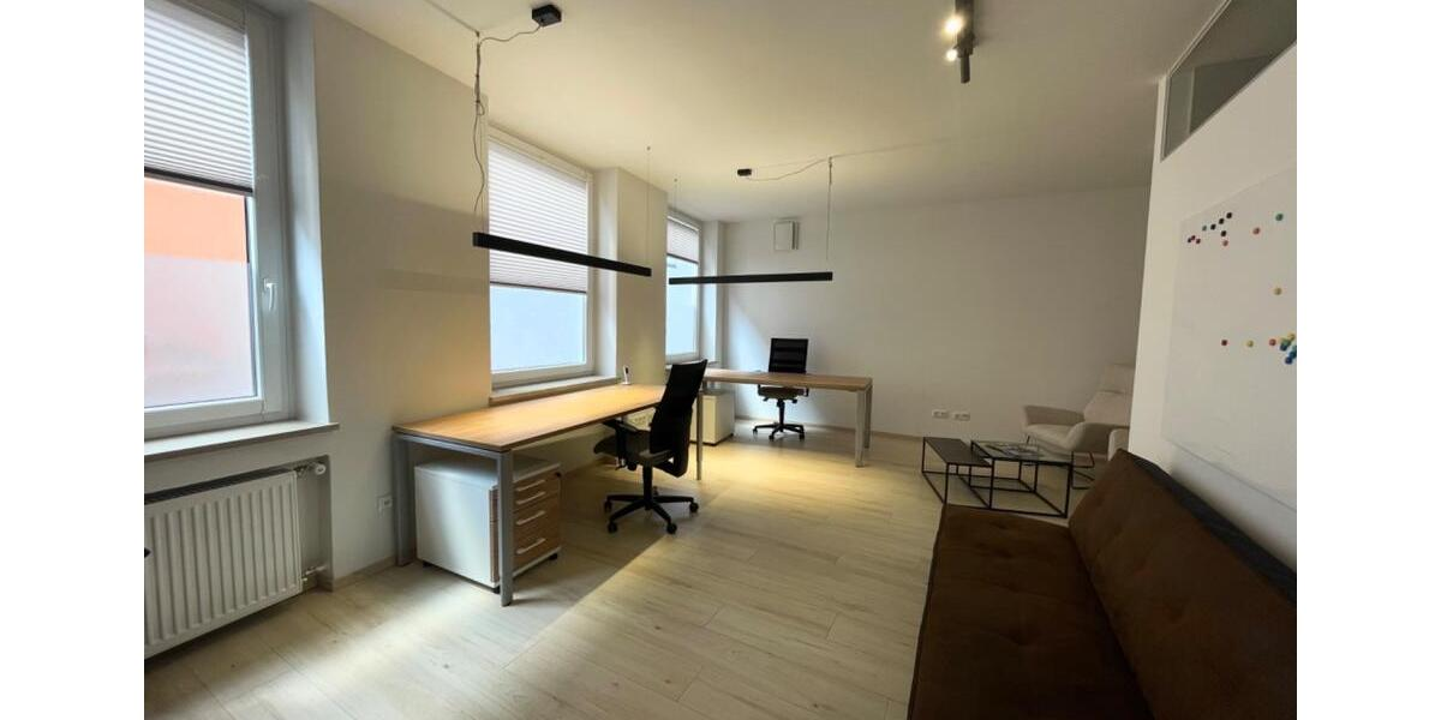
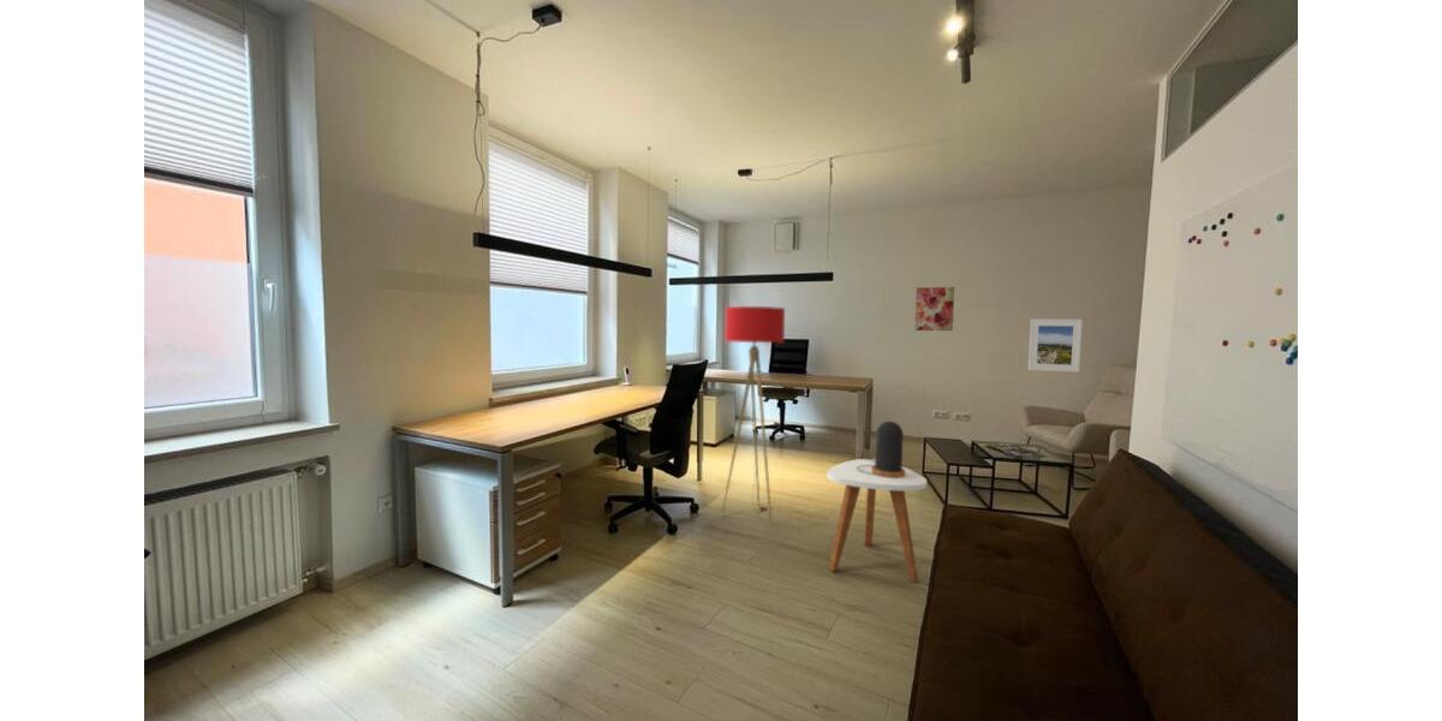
+ wall art [913,286,955,332]
+ table lamp [854,421,905,478]
+ side table [826,458,928,583]
+ floor lamp [720,305,786,525]
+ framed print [1027,317,1084,374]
